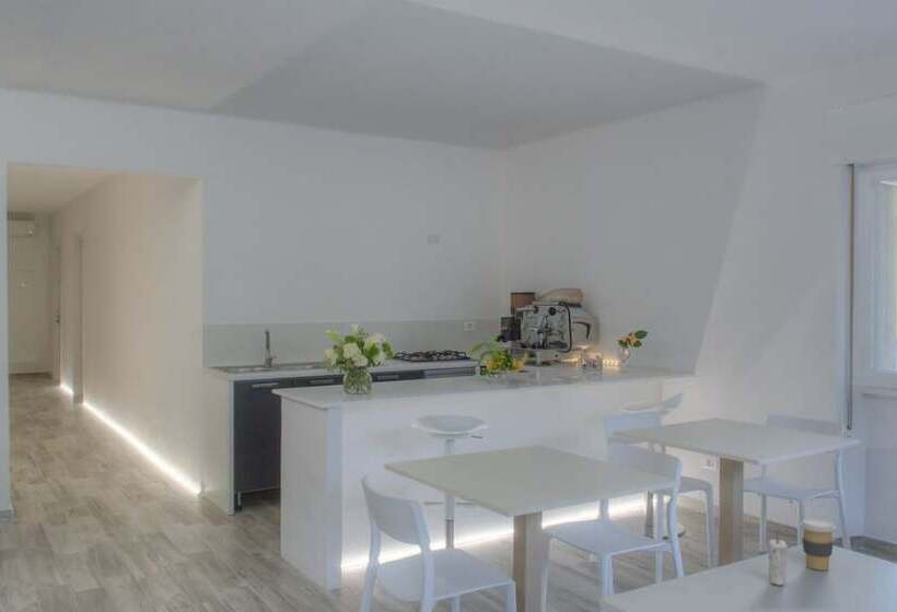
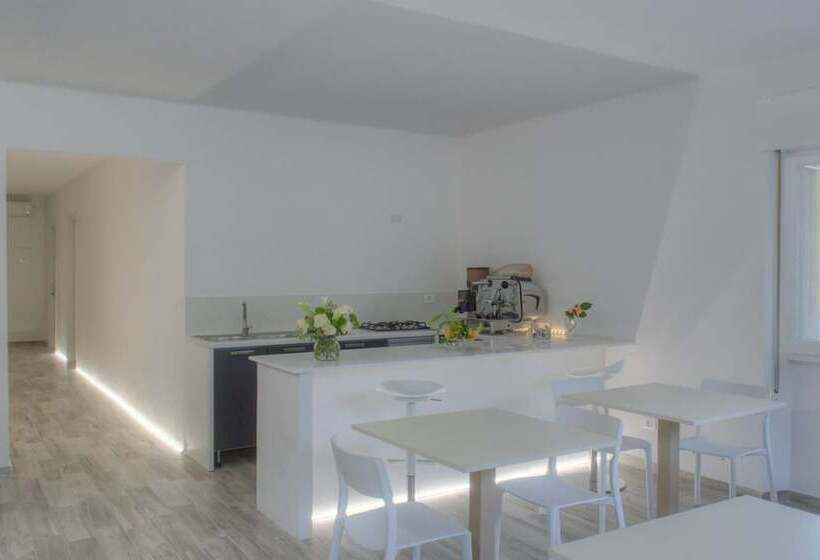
- candle [767,537,789,587]
- coffee cup [799,518,837,572]
